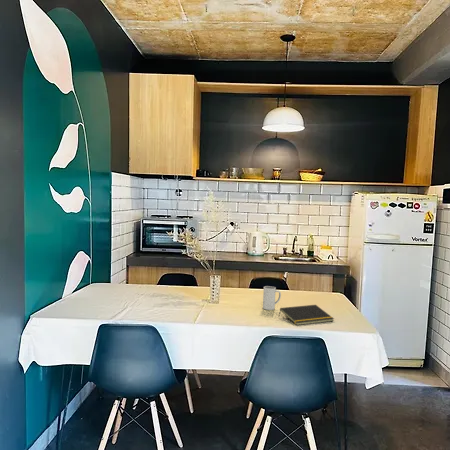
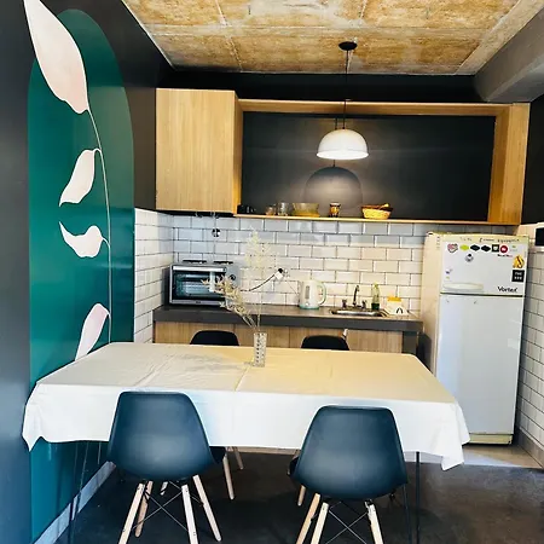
- mug [262,285,282,311]
- notepad [278,304,335,326]
